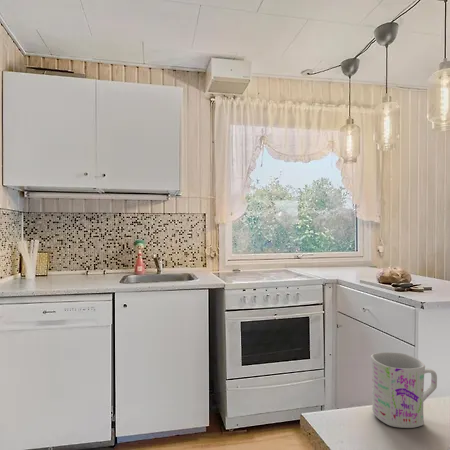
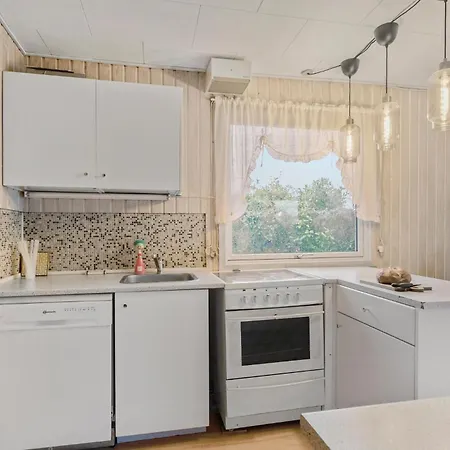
- mug [370,351,438,429]
